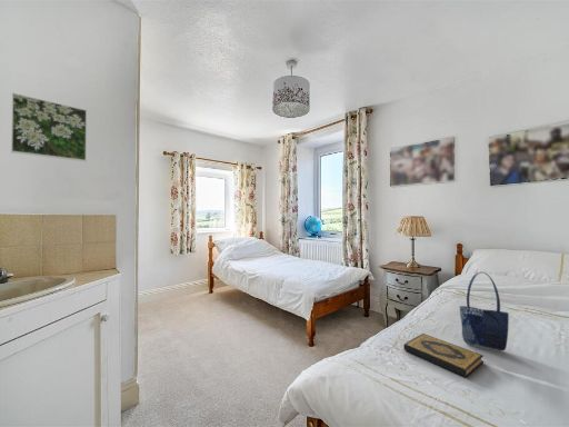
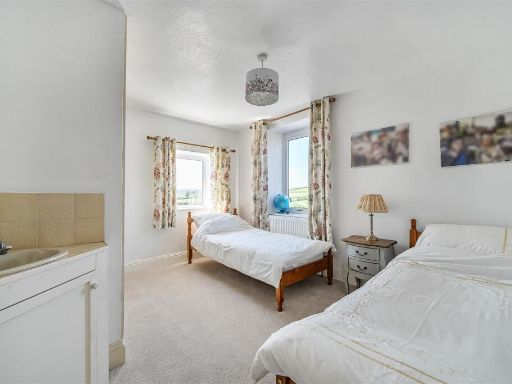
- hardback book [402,332,485,378]
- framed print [10,92,88,162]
- shopping bag [459,270,510,351]
